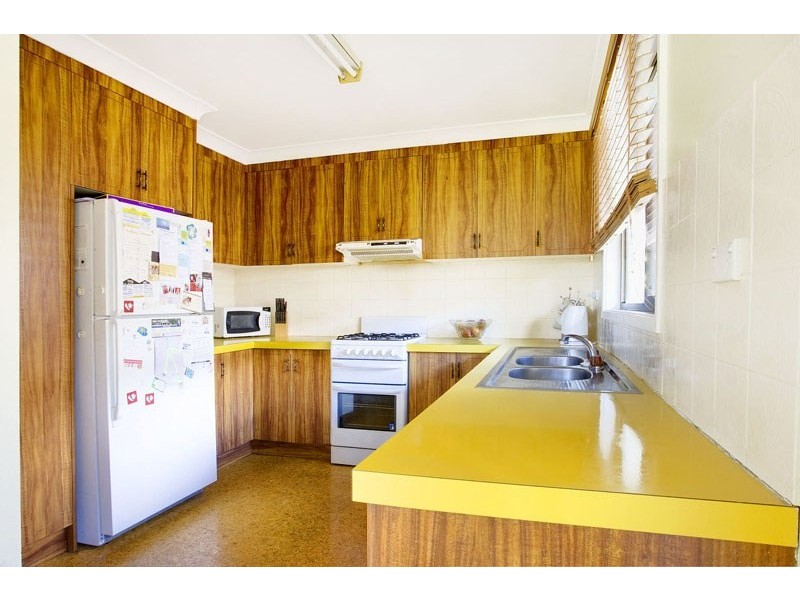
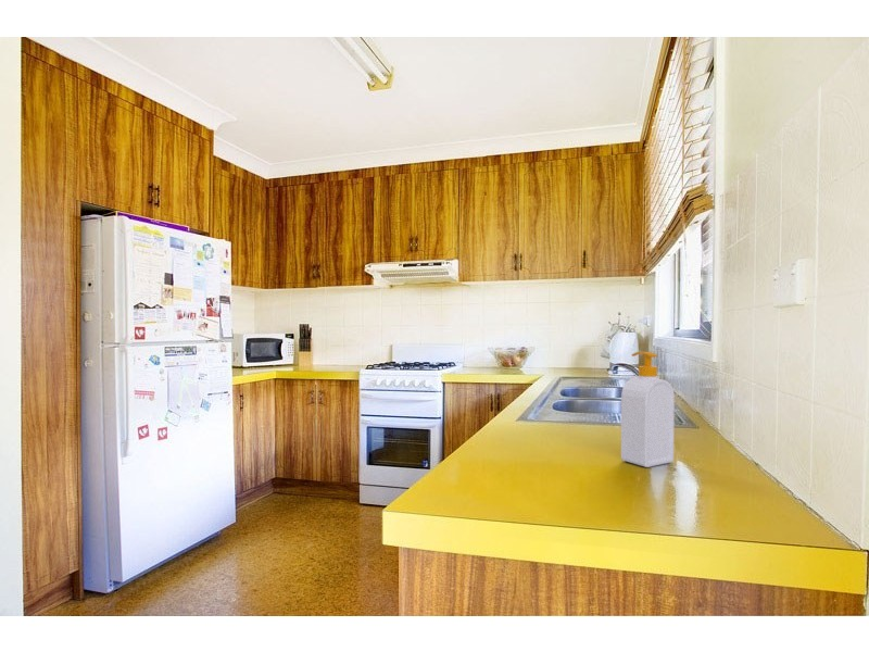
+ soap bottle [620,351,676,468]
